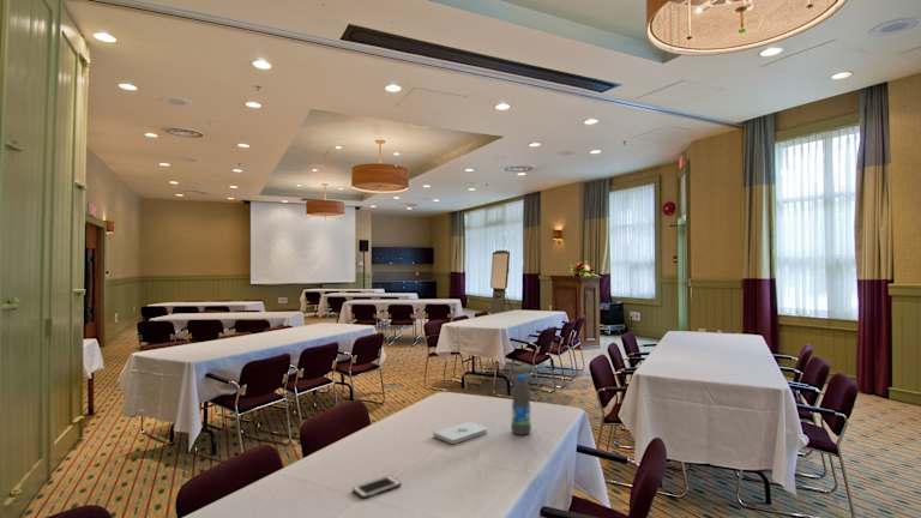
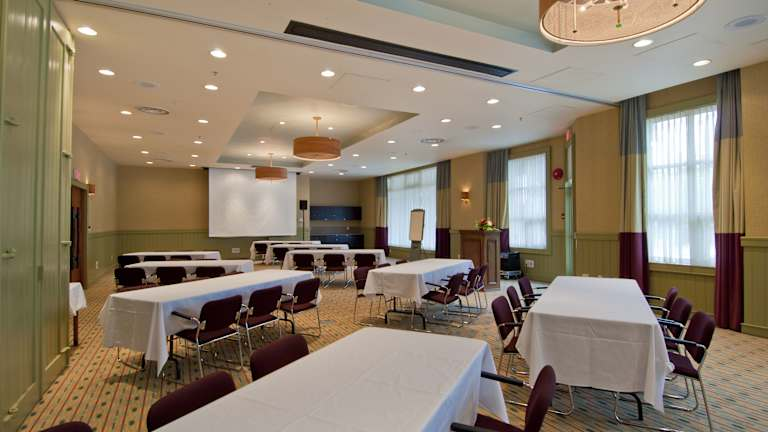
- notepad [432,421,488,445]
- cell phone [351,475,402,499]
- water bottle [510,374,532,436]
